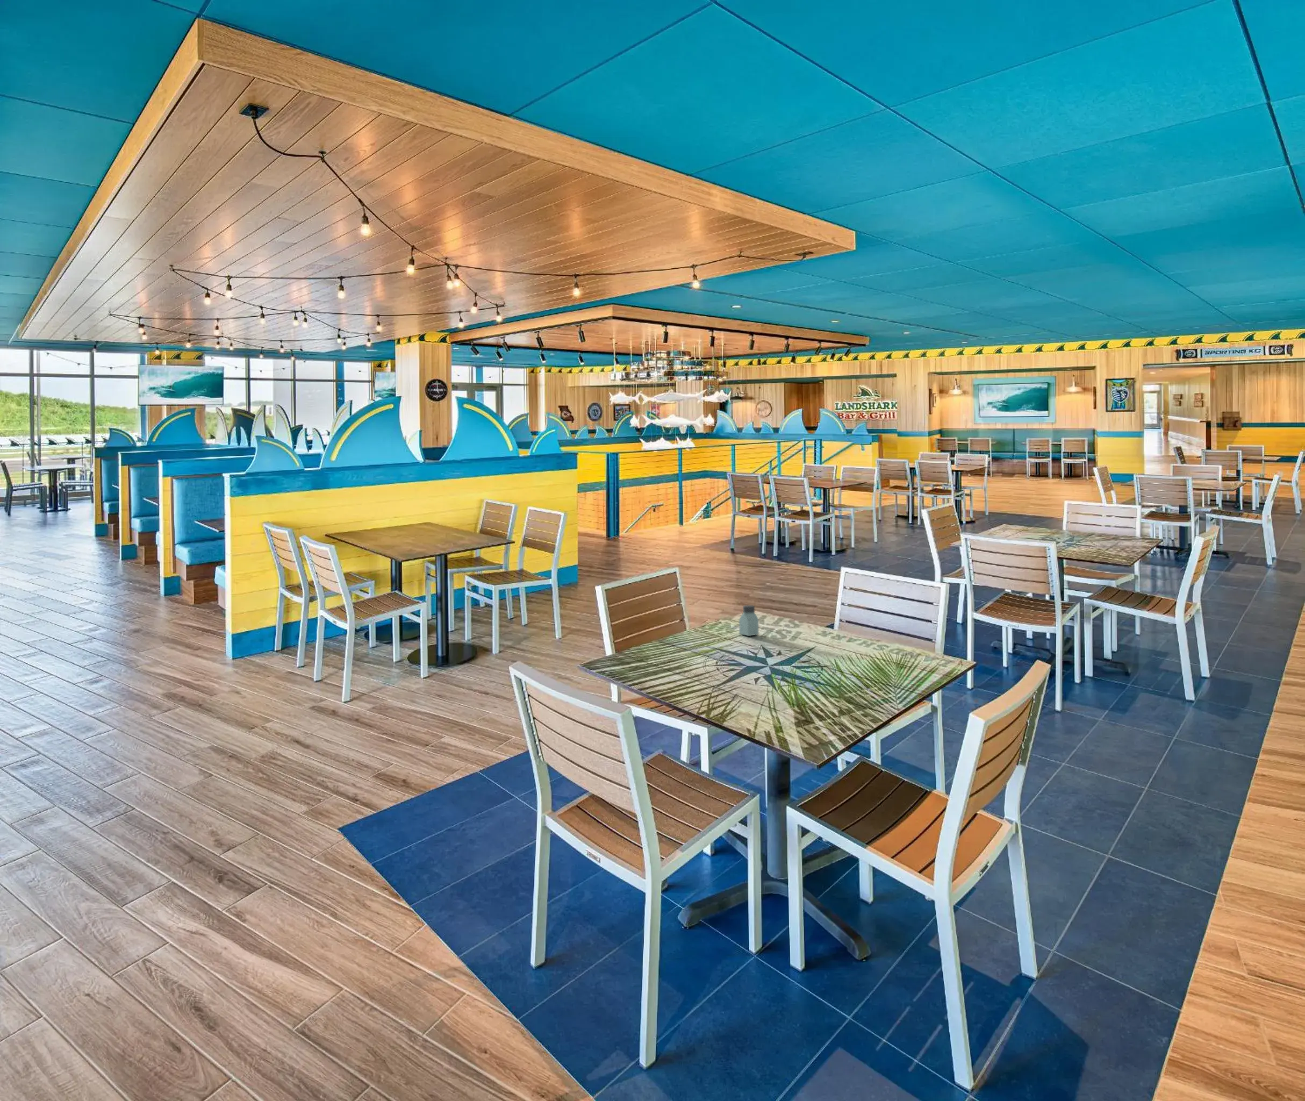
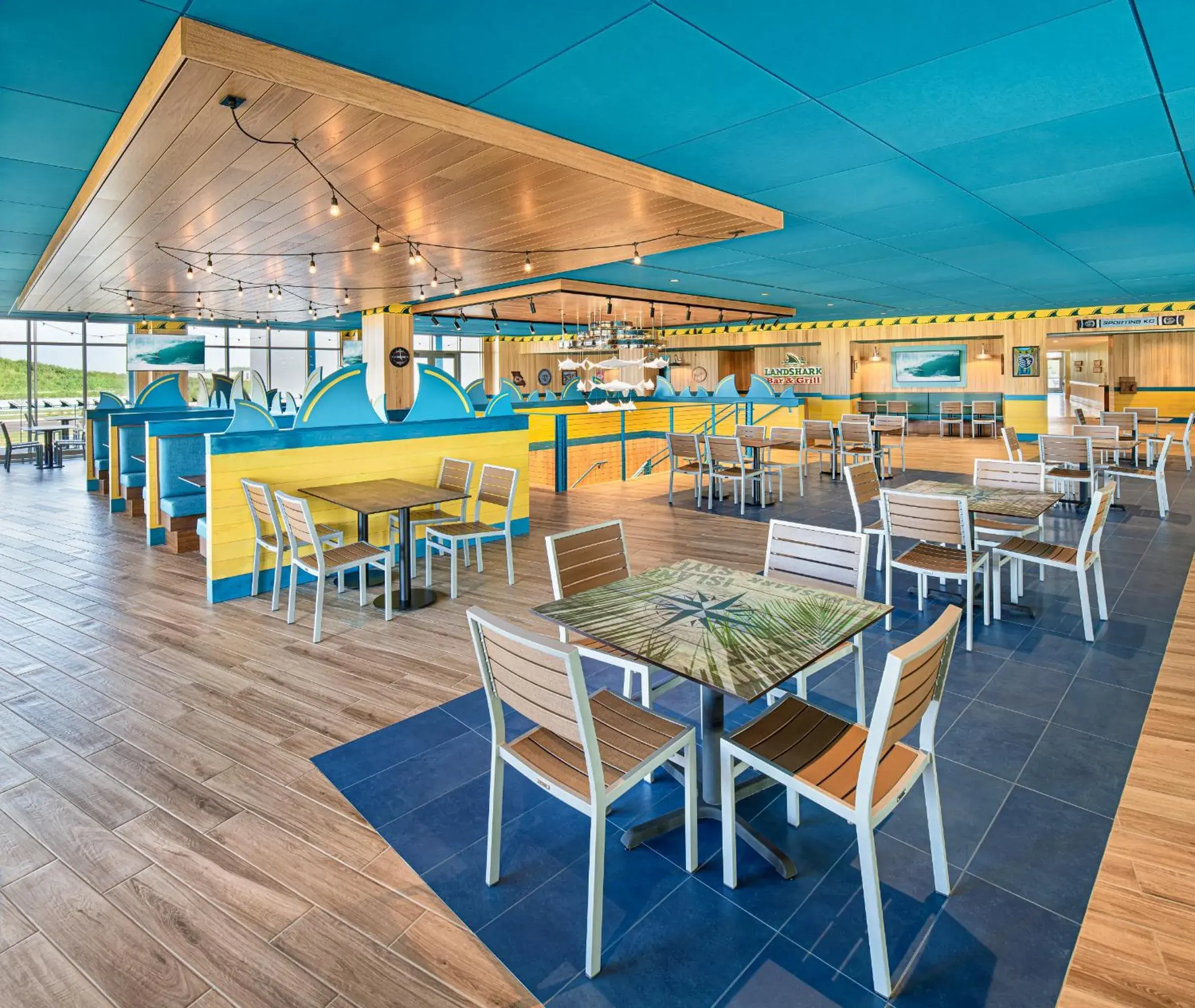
- saltshaker [738,605,759,637]
